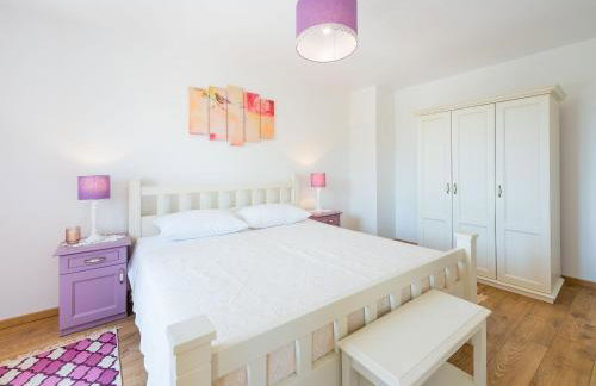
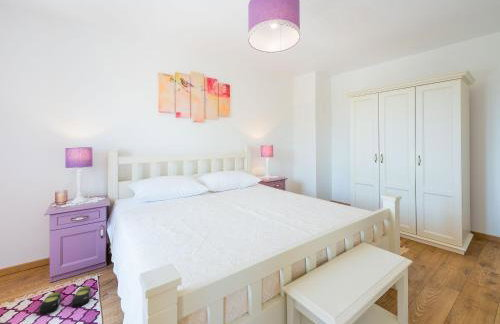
+ slippers [38,285,92,315]
